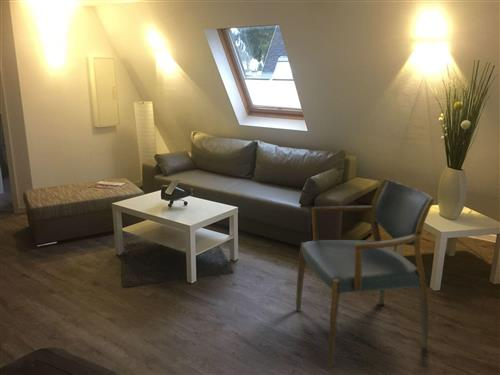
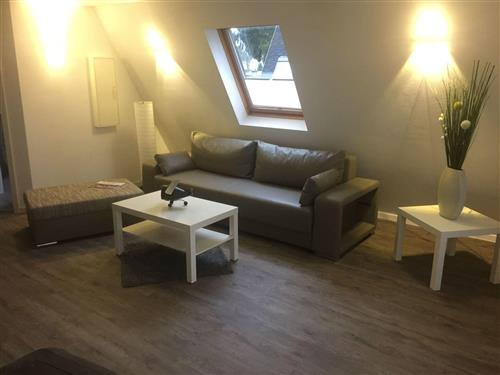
- armchair [295,178,435,369]
